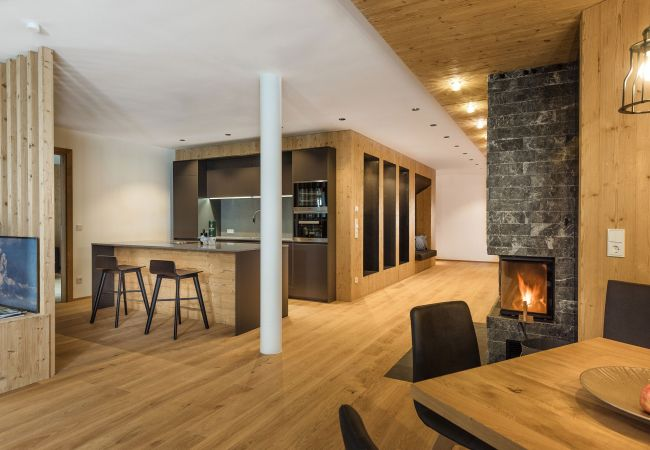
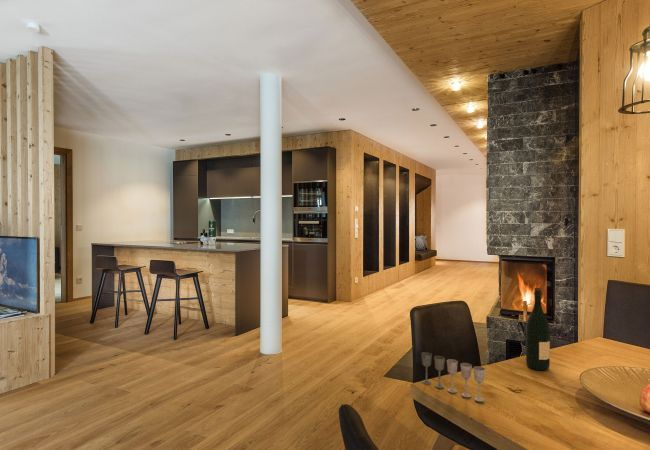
+ wine glass [421,351,486,403]
+ wine bottle [525,286,551,371]
